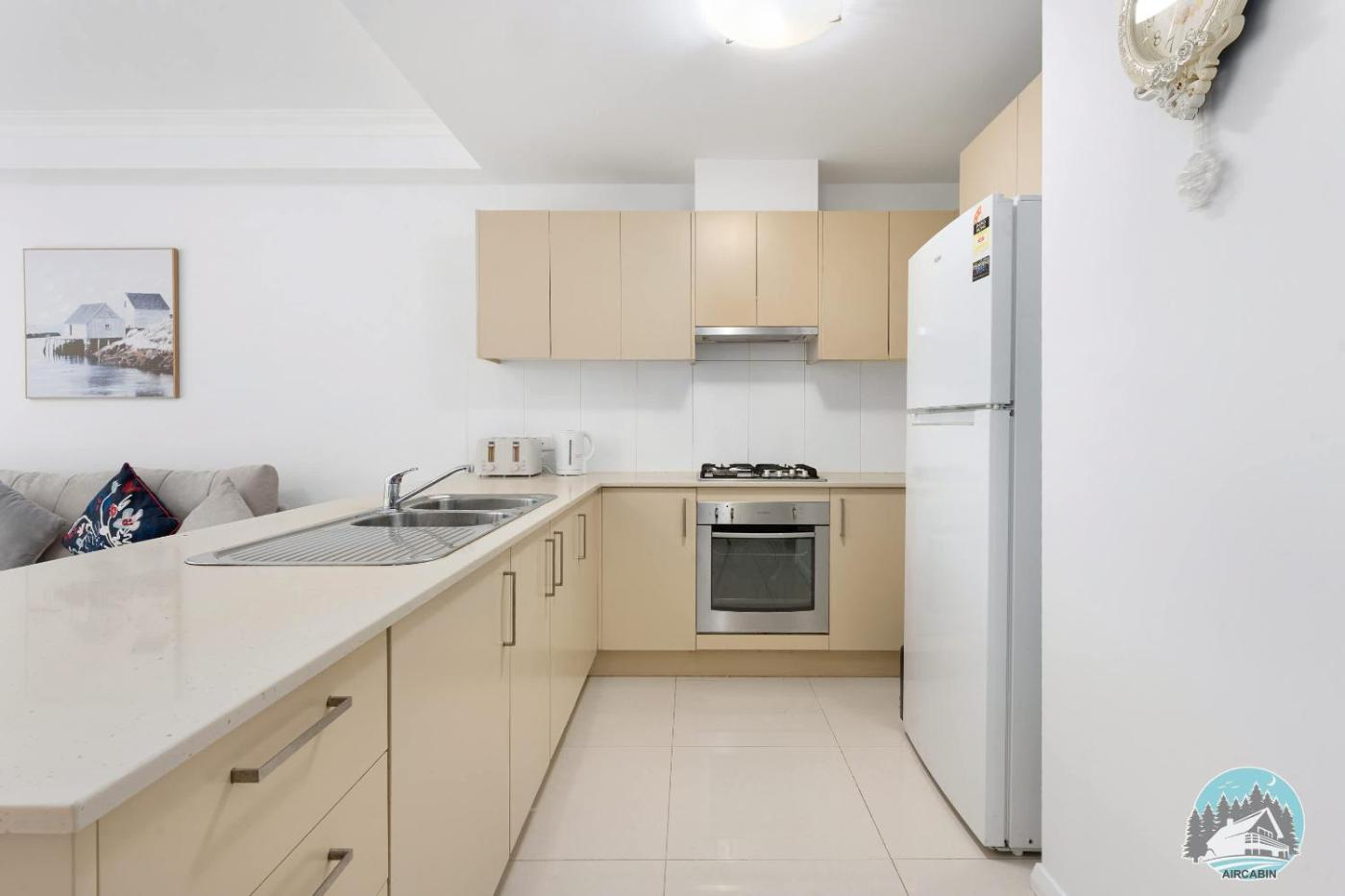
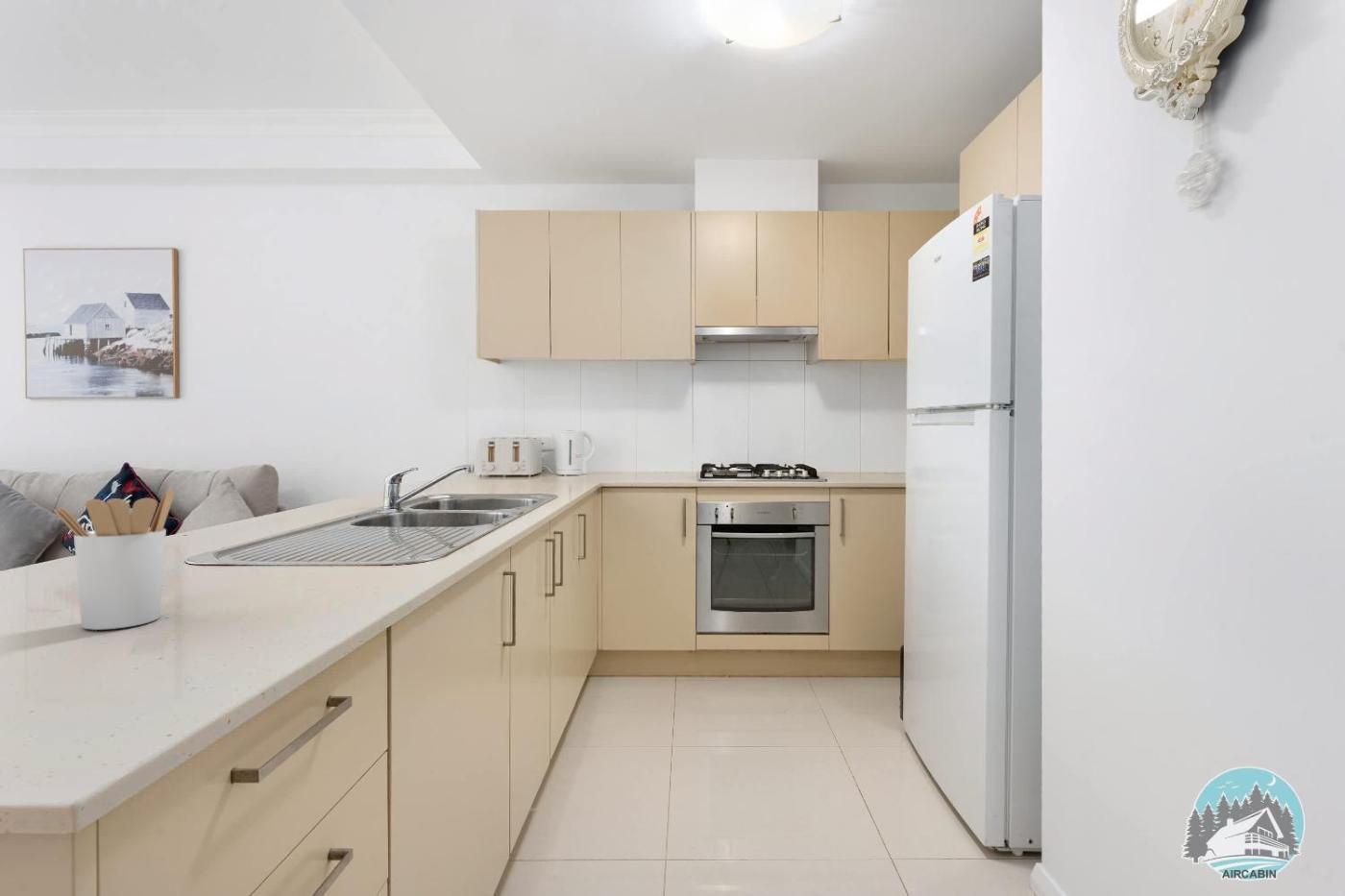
+ utensil holder [53,486,175,631]
